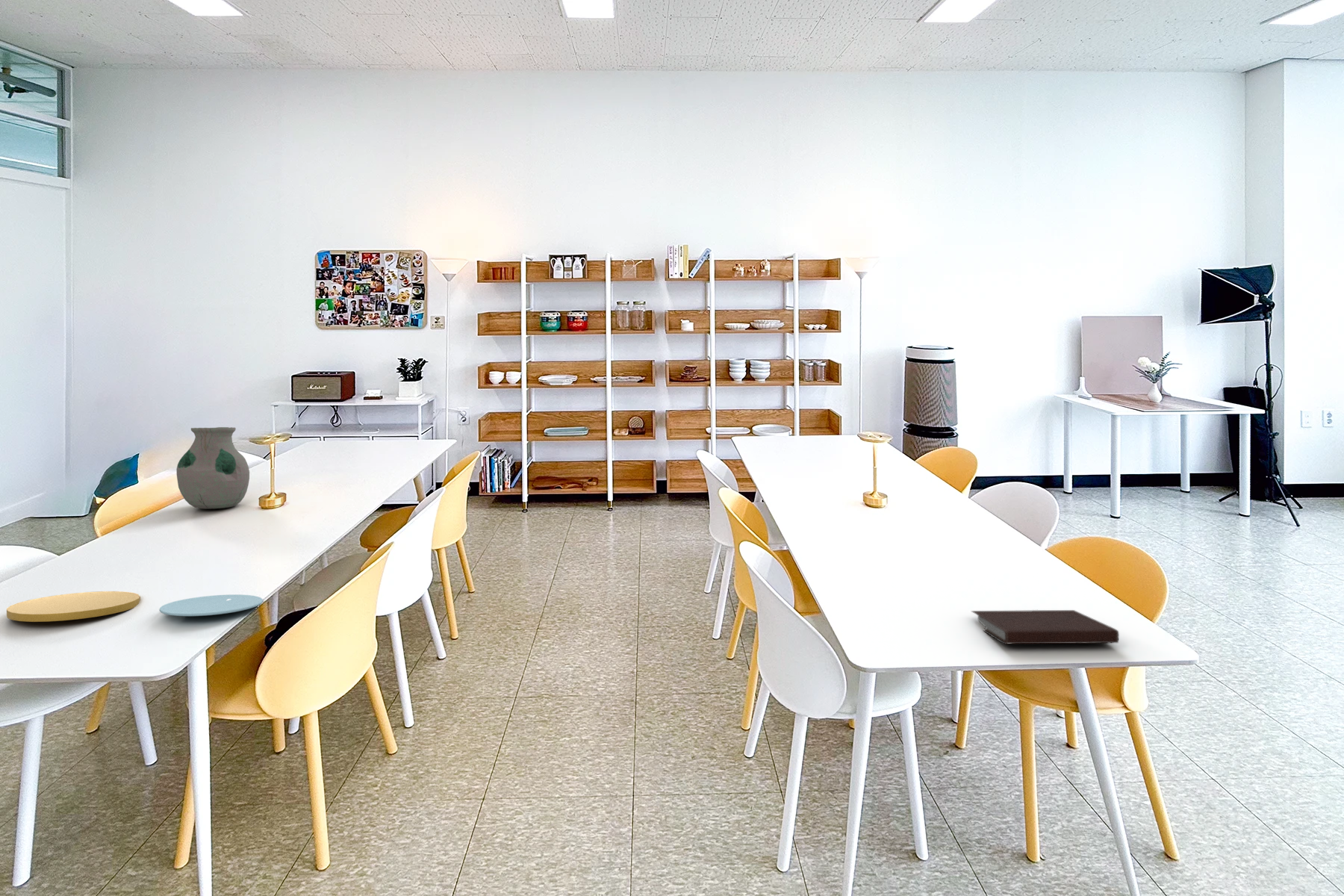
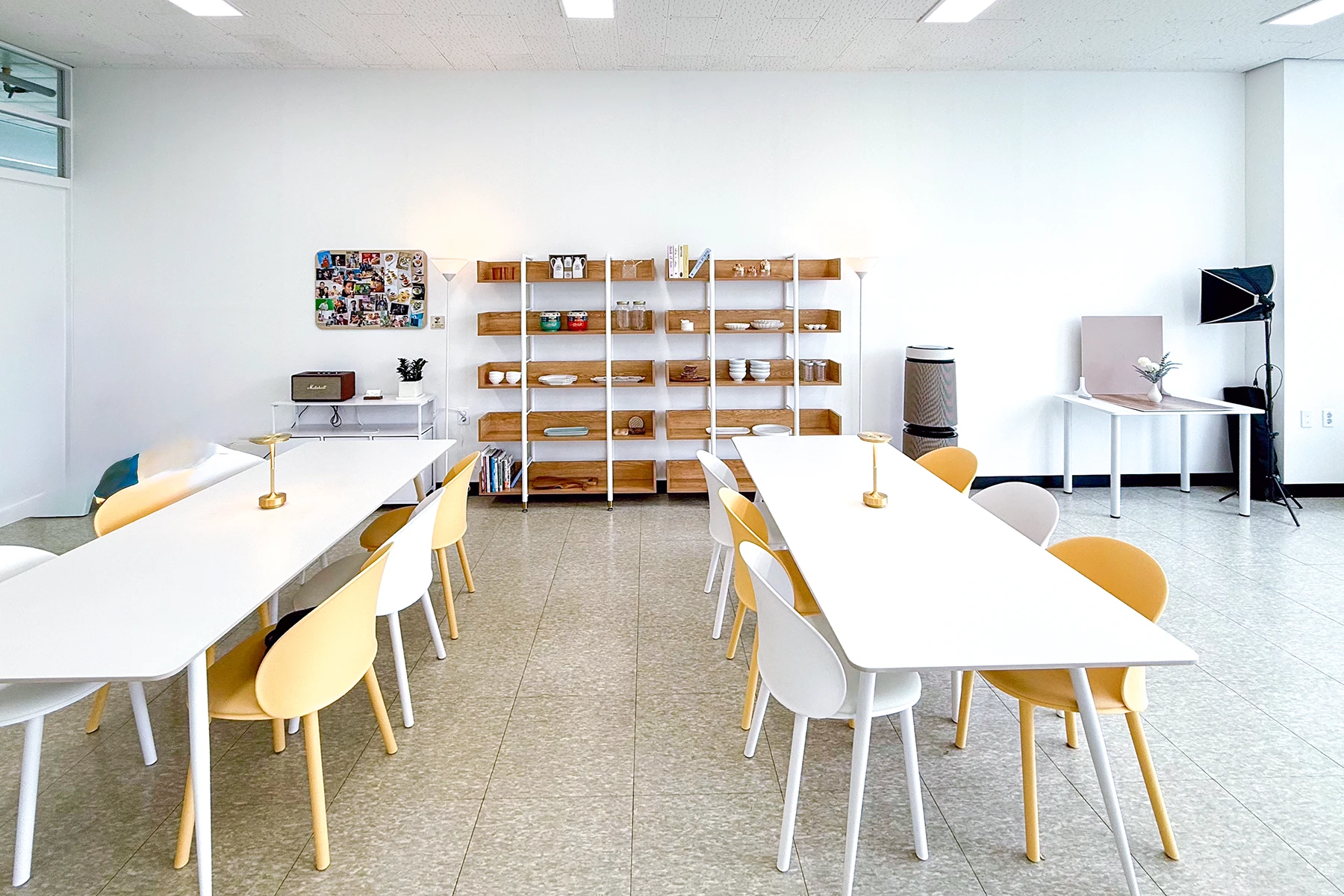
- notebook [971,609,1119,645]
- paper plate [159,594,264,617]
- plate [6,591,141,623]
- vase [175,426,250,510]
